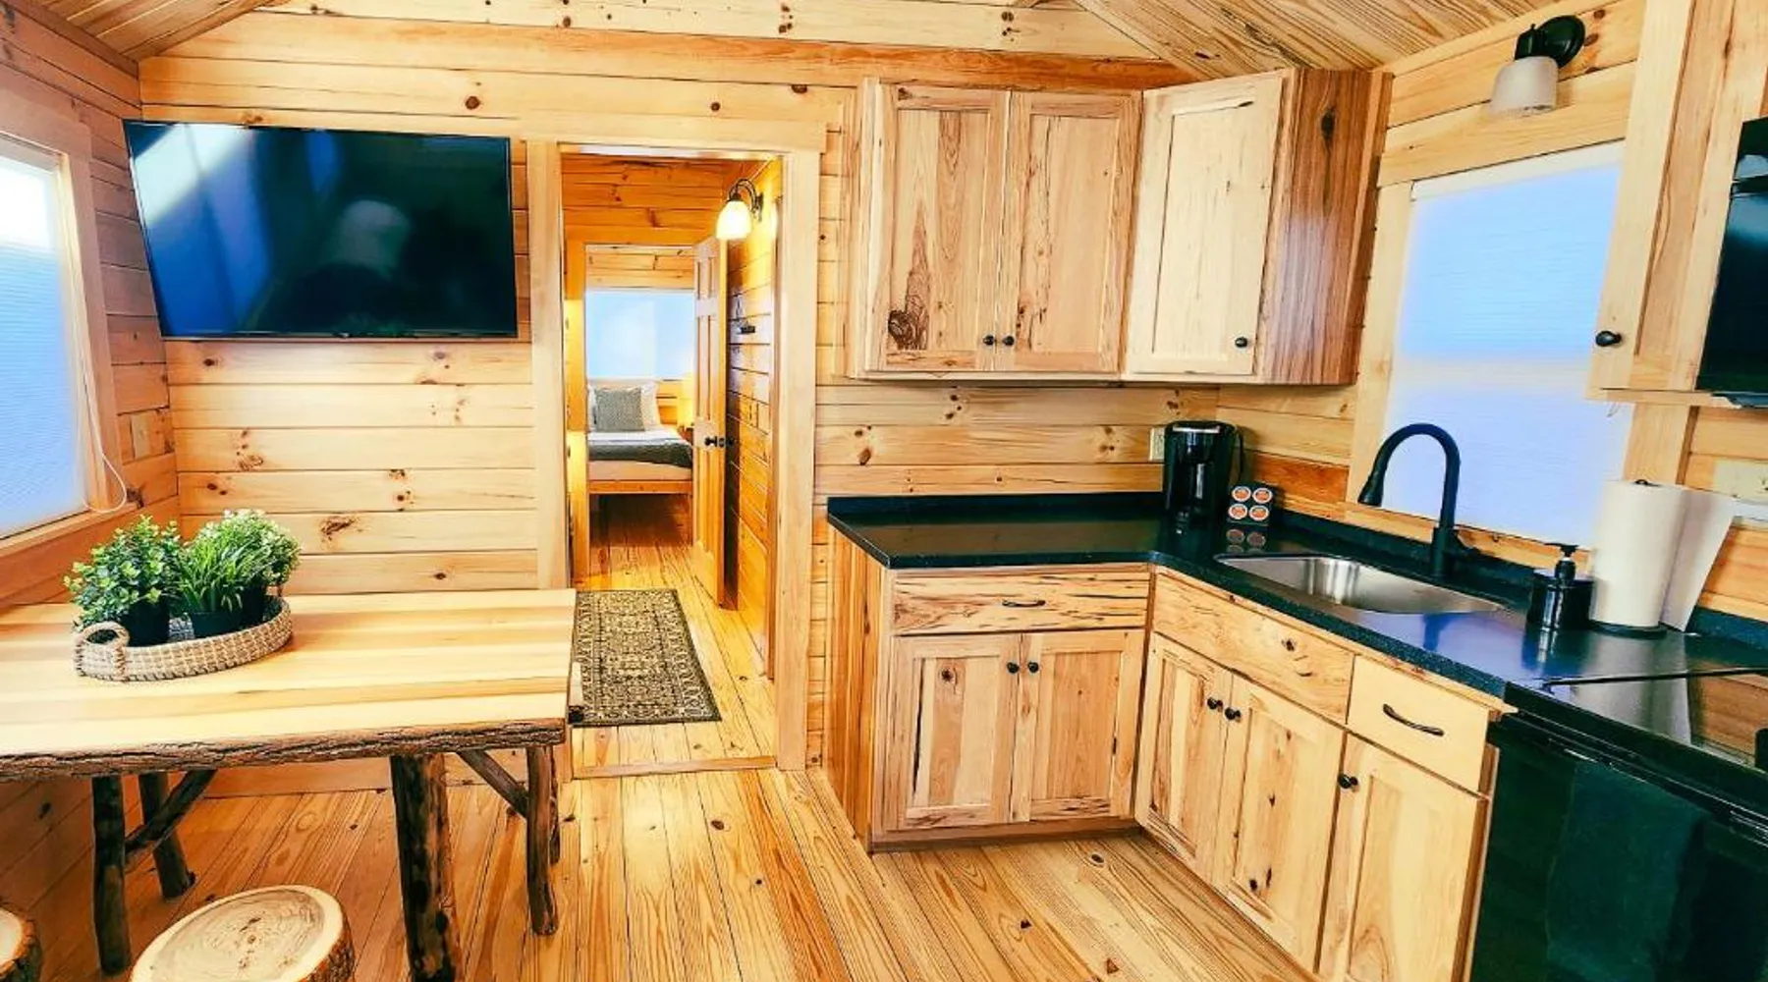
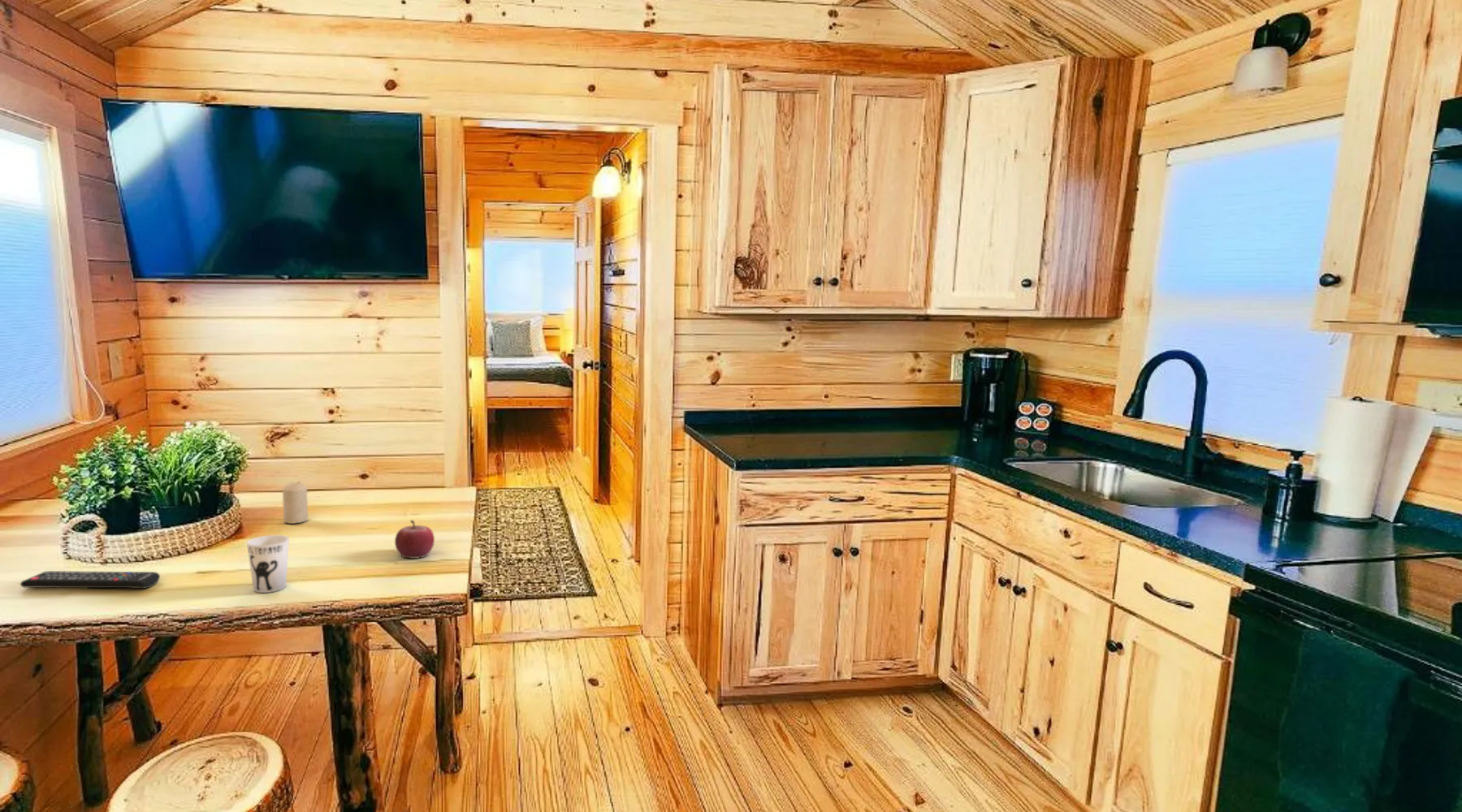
+ candle [282,481,309,525]
+ remote control [19,570,161,590]
+ cup [246,534,290,594]
+ fruit [394,520,435,559]
